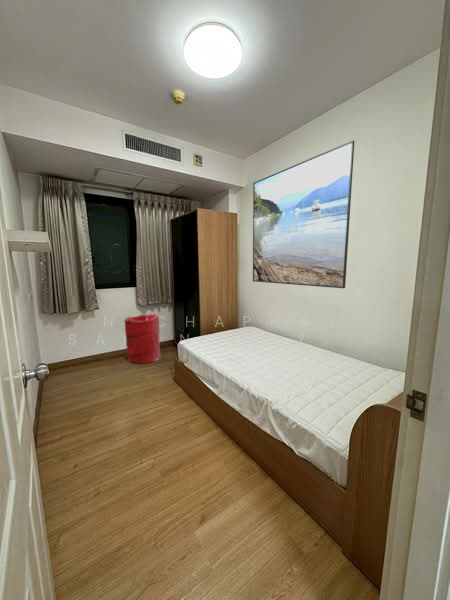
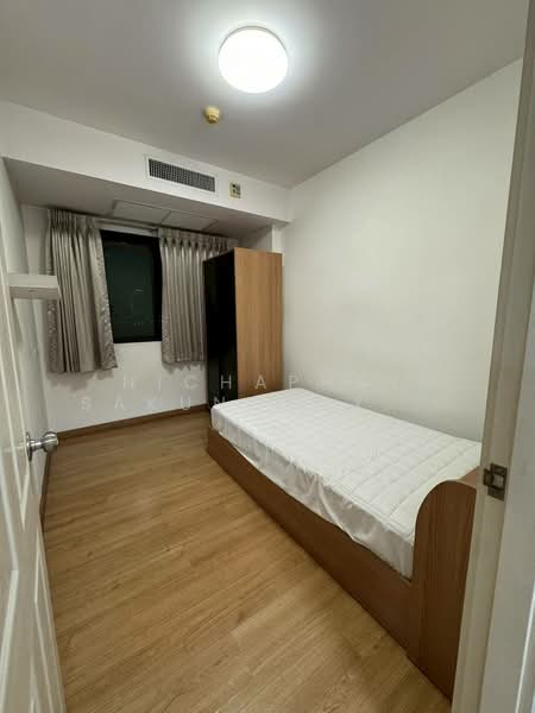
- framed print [252,139,355,289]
- laundry hamper [124,313,162,365]
